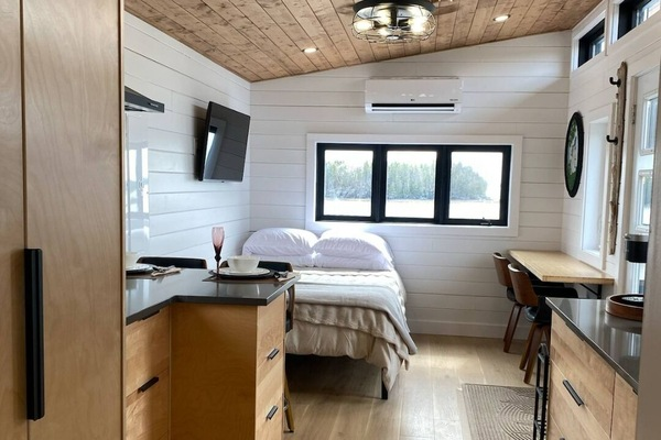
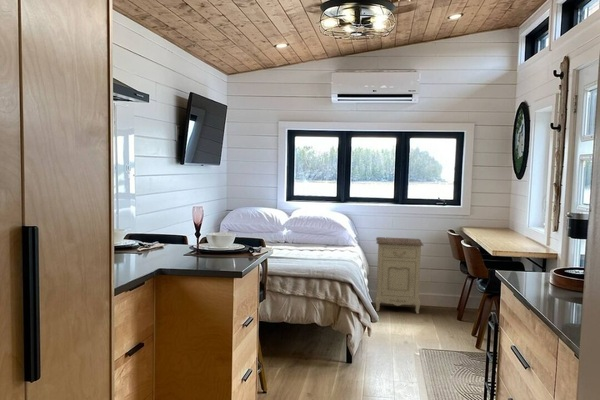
+ nightstand [374,236,425,315]
